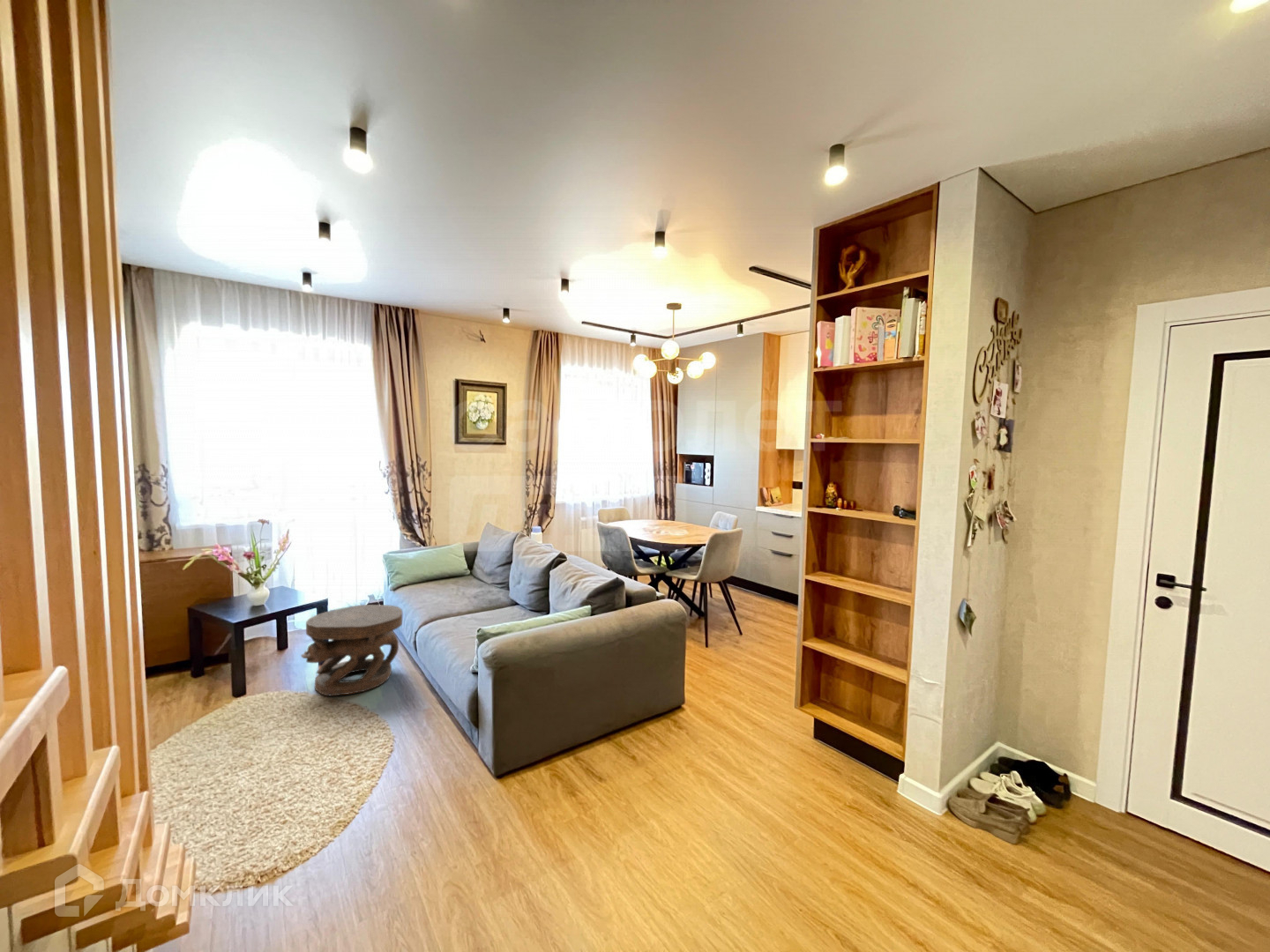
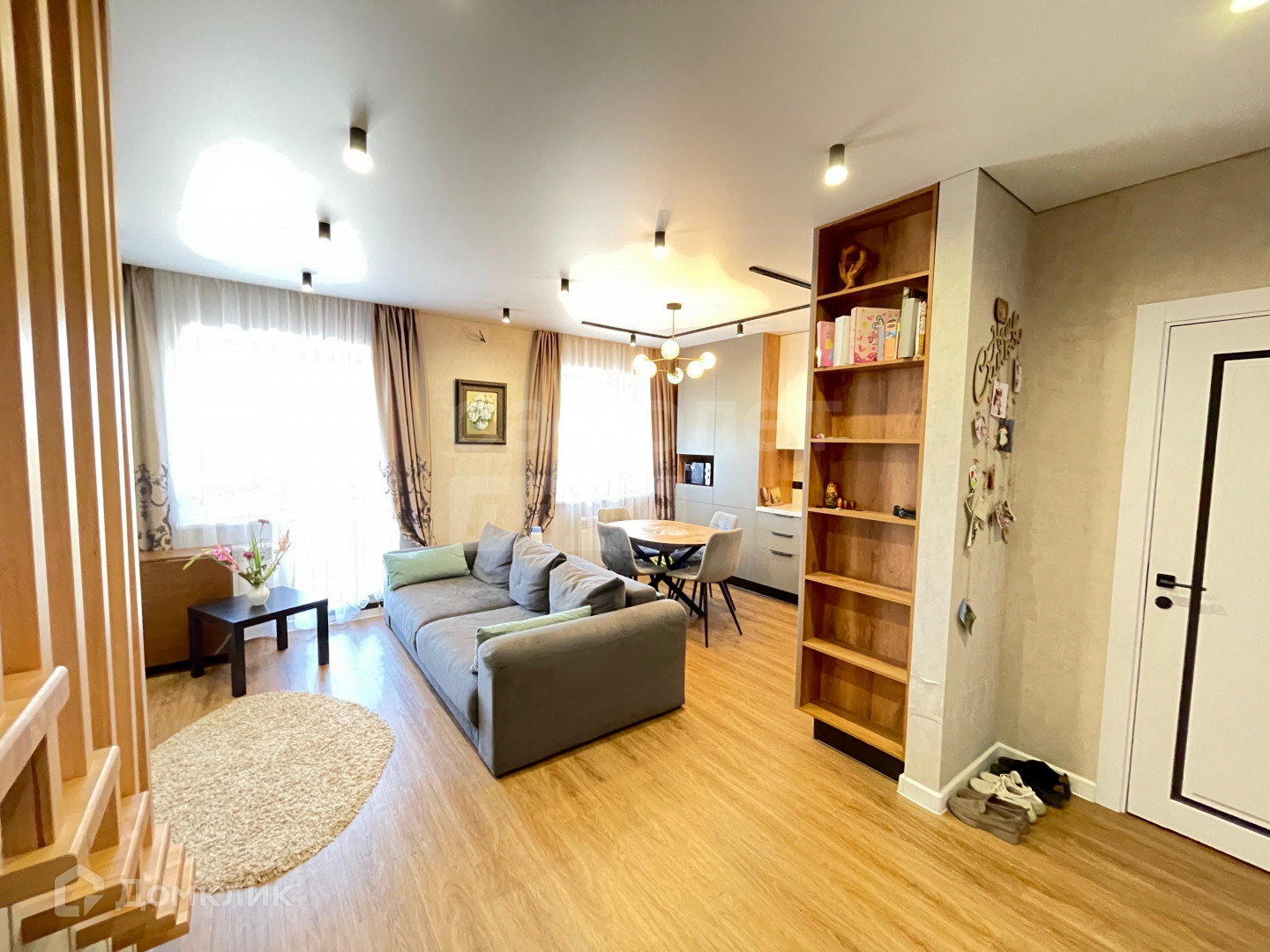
- carved stool [301,604,403,696]
